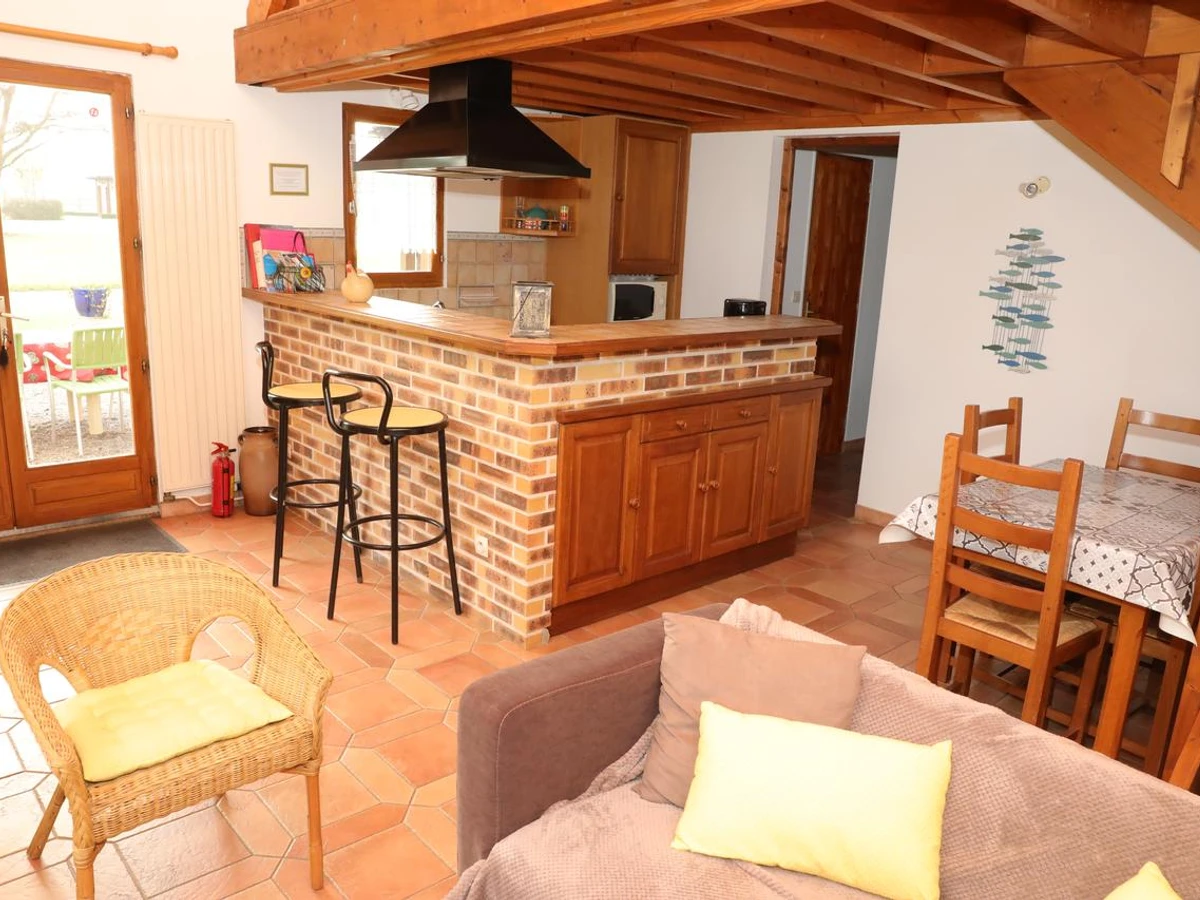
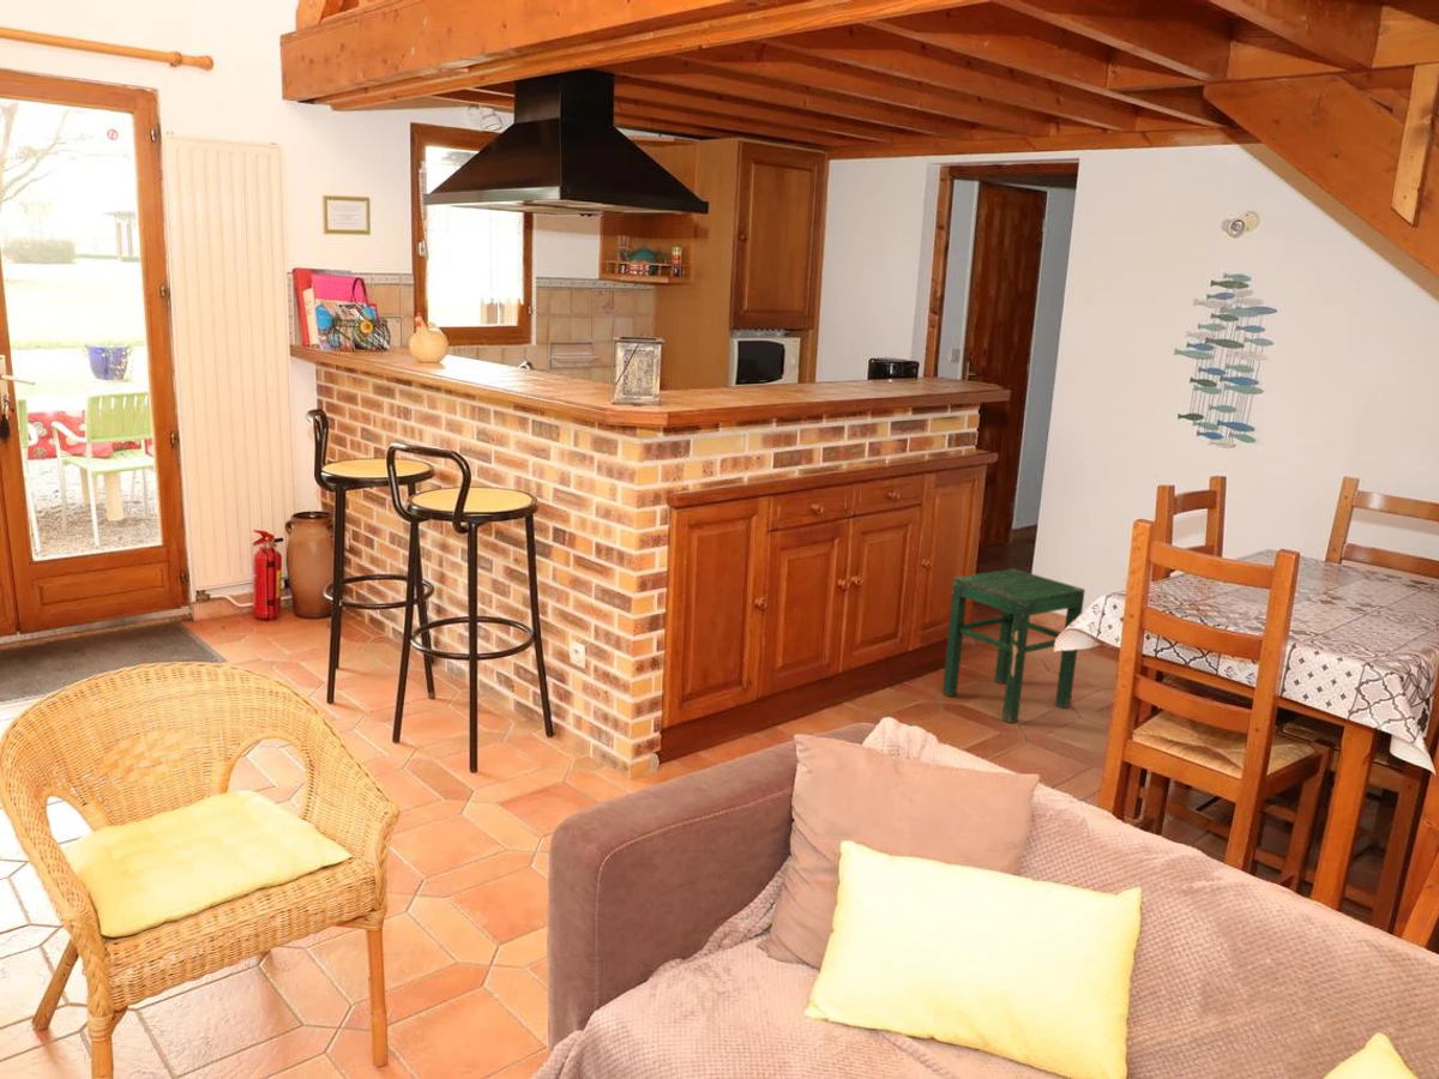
+ stool [941,567,1086,724]
